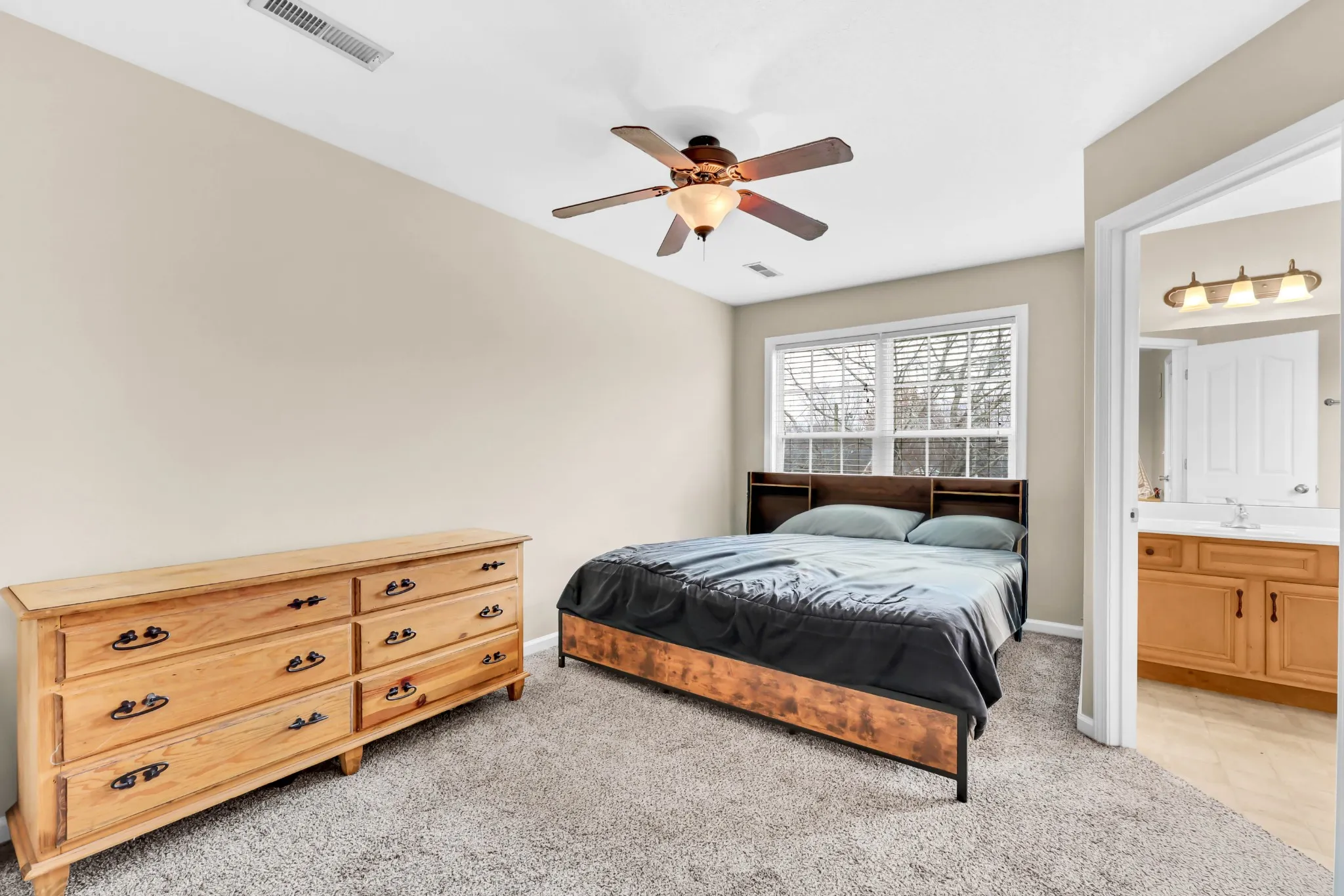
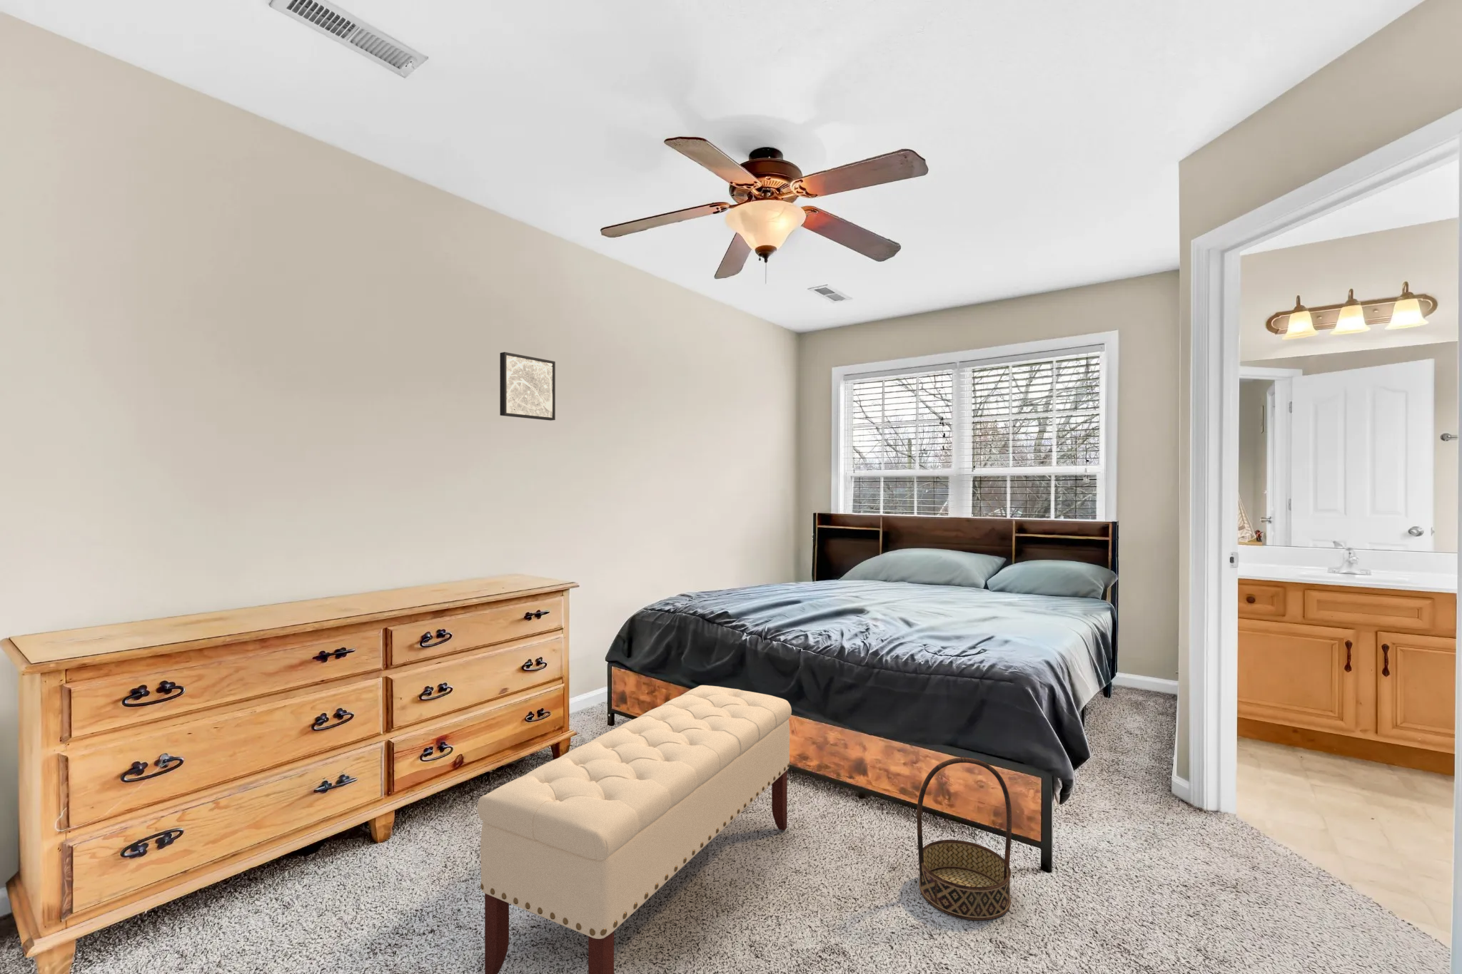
+ bench [476,685,792,974]
+ wall art [499,351,556,422]
+ basket [916,757,1013,921]
